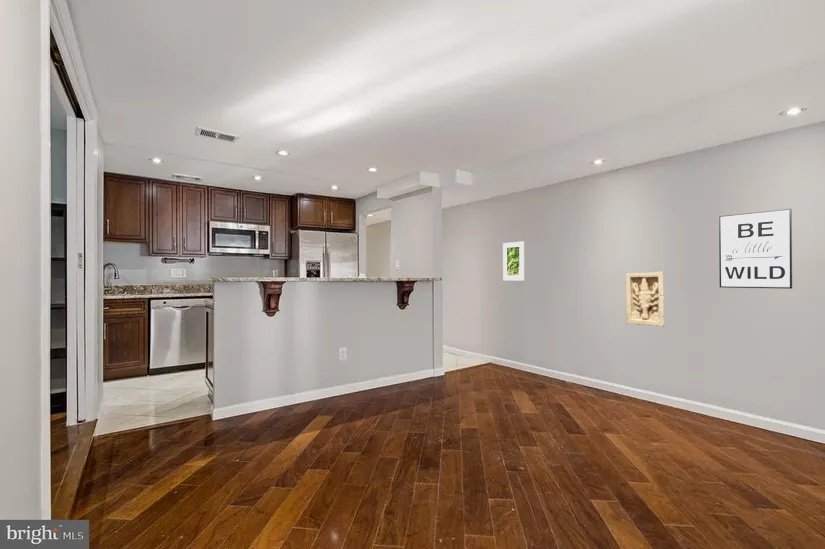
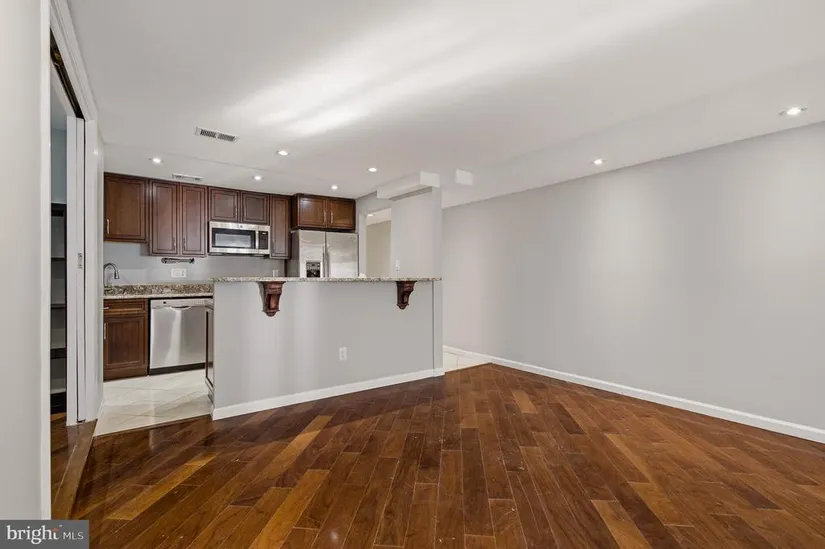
- stone relief [624,270,665,327]
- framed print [502,240,525,281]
- wall art [718,208,793,290]
